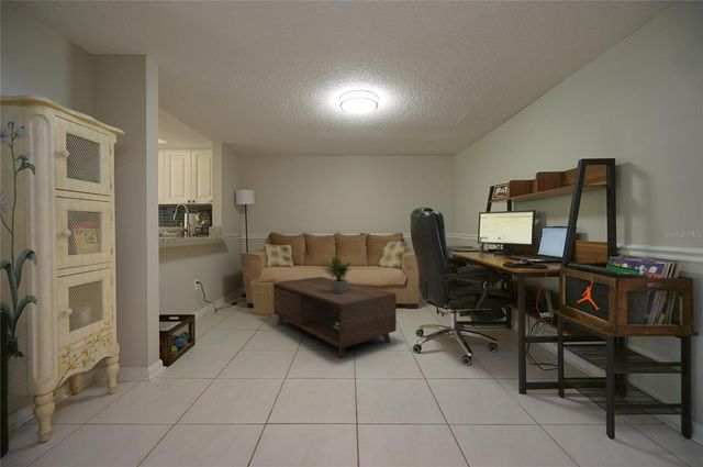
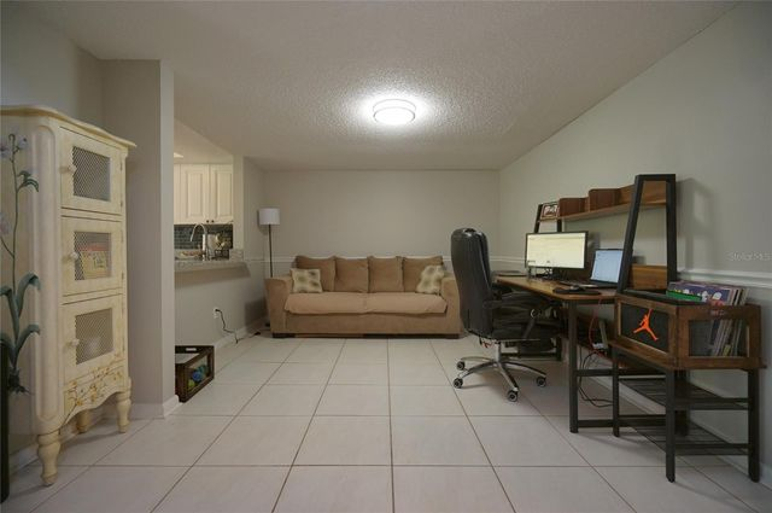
- basket [249,273,280,316]
- coffee table [274,255,398,359]
